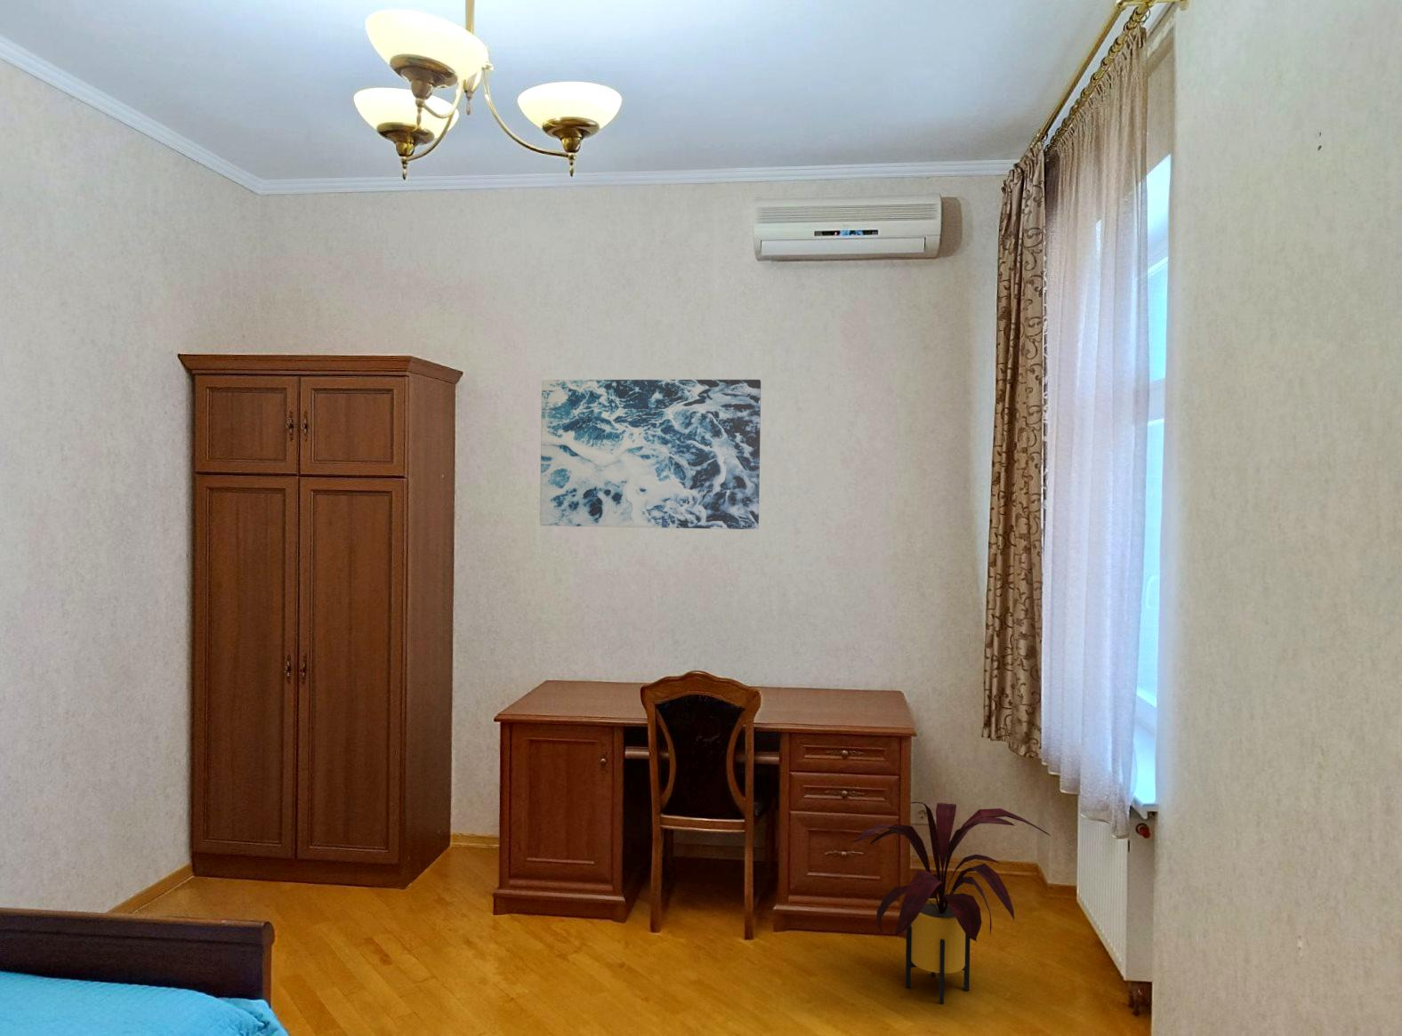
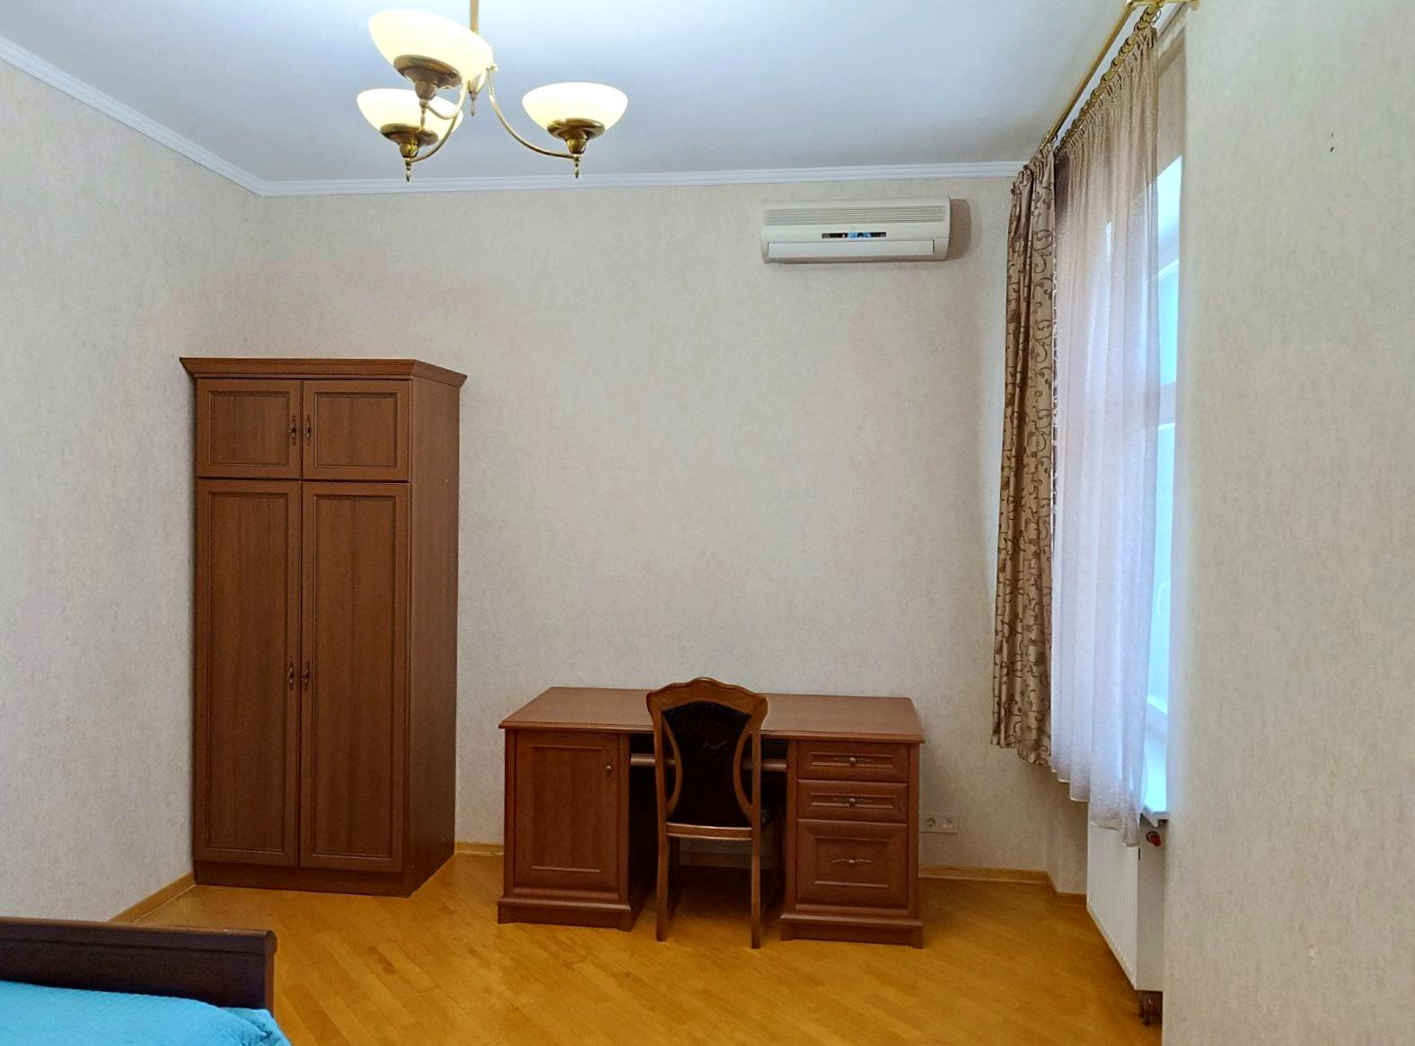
- wall art [539,379,762,530]
- house plant [849,801,1052,1004]
